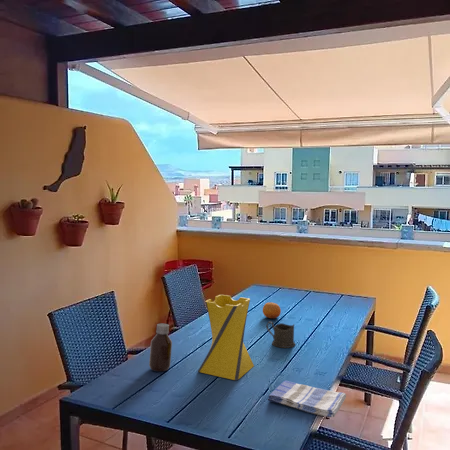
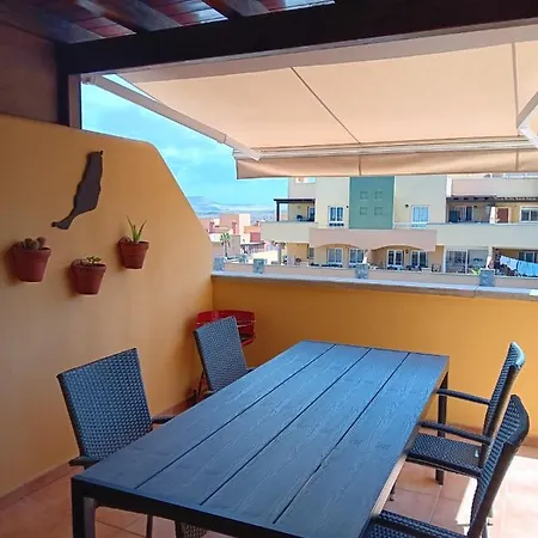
- bottle [148,322,173,372]
- vase [197,294,255,381]
- fruit [262,301,282,319]
- dish towel [267,380,347,418]
- cup [265,321,296,349]
